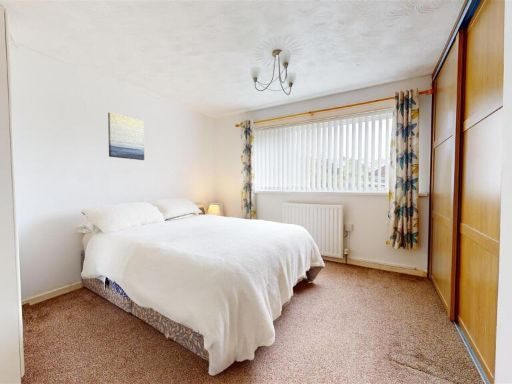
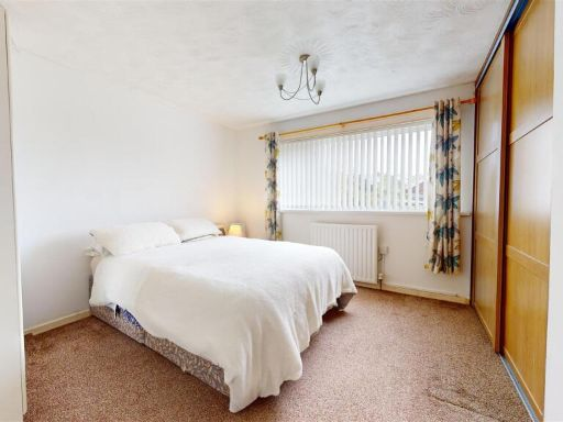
- wall art [107,112,145,161]
